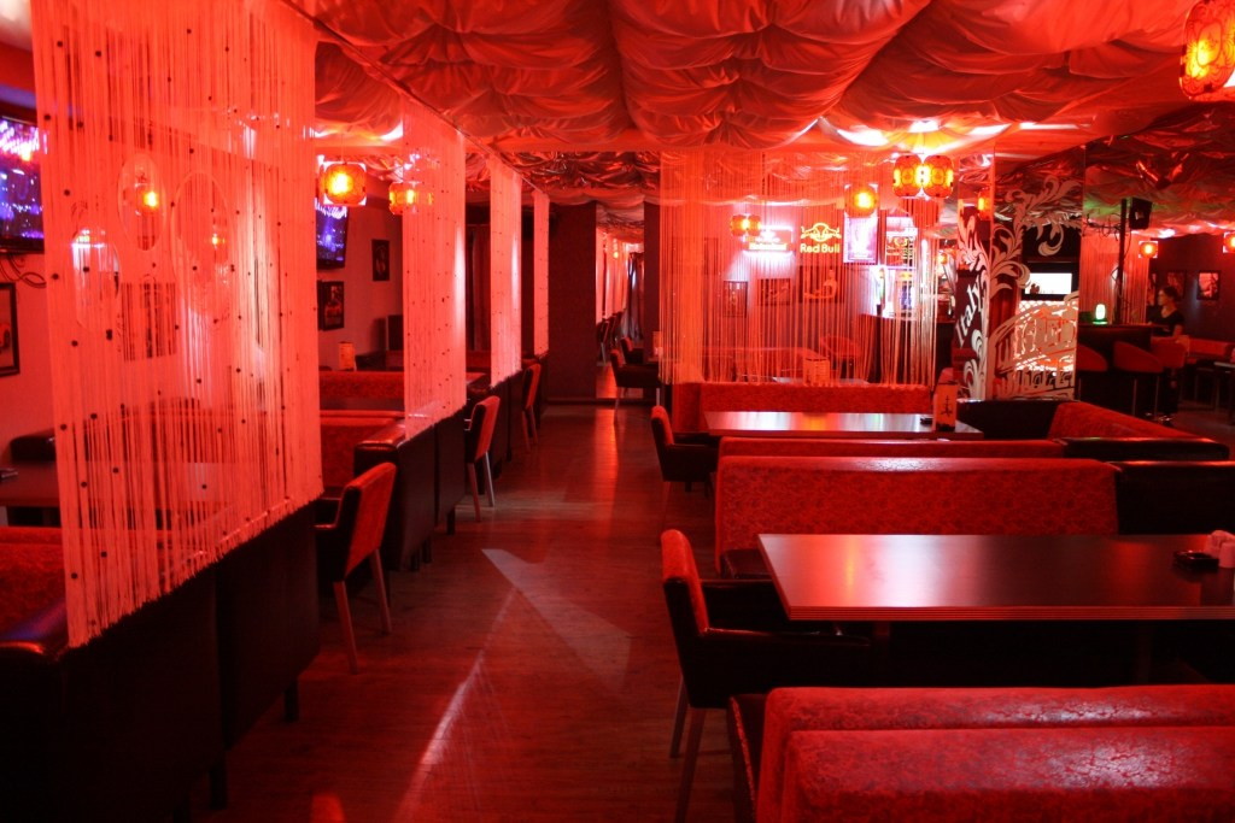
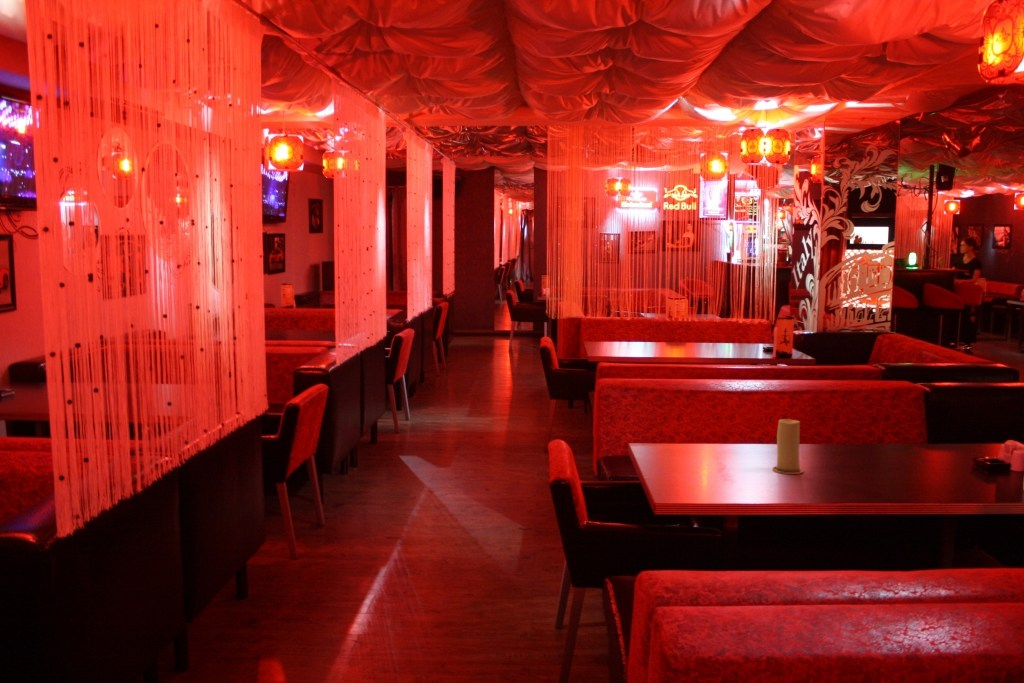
+ candle [771,418,804,475]
